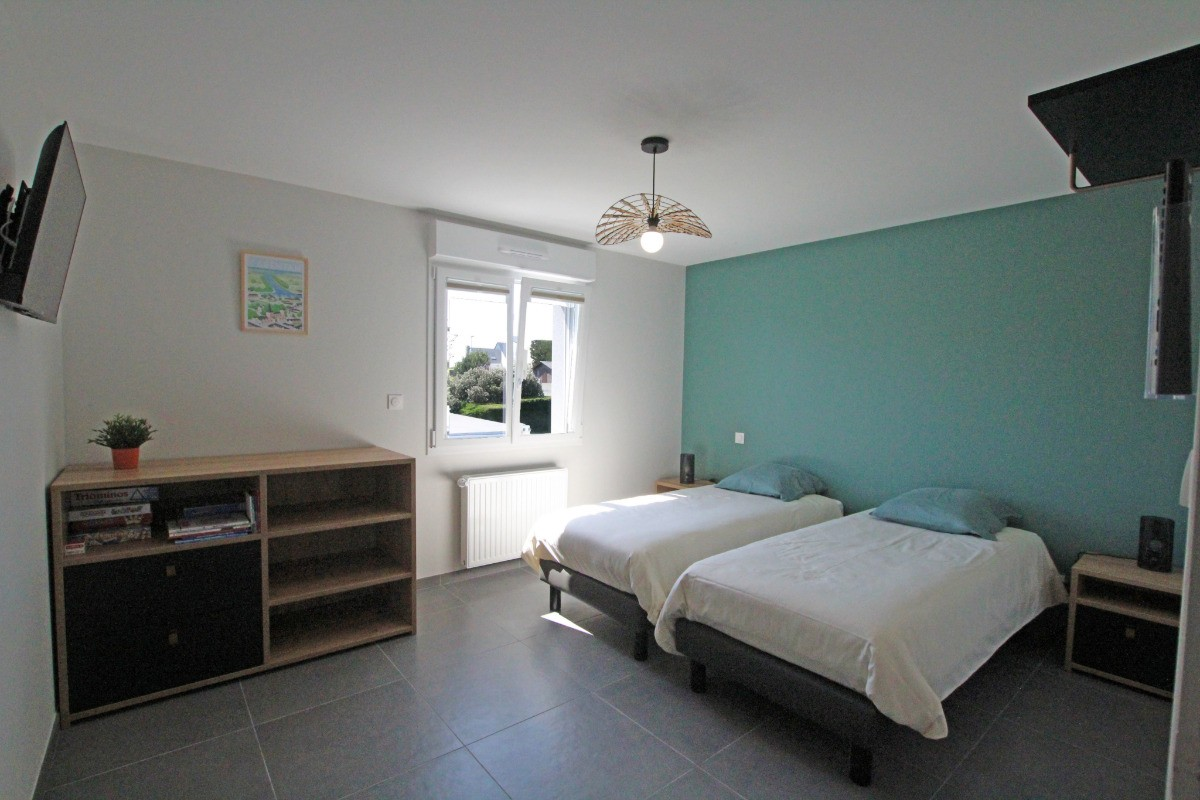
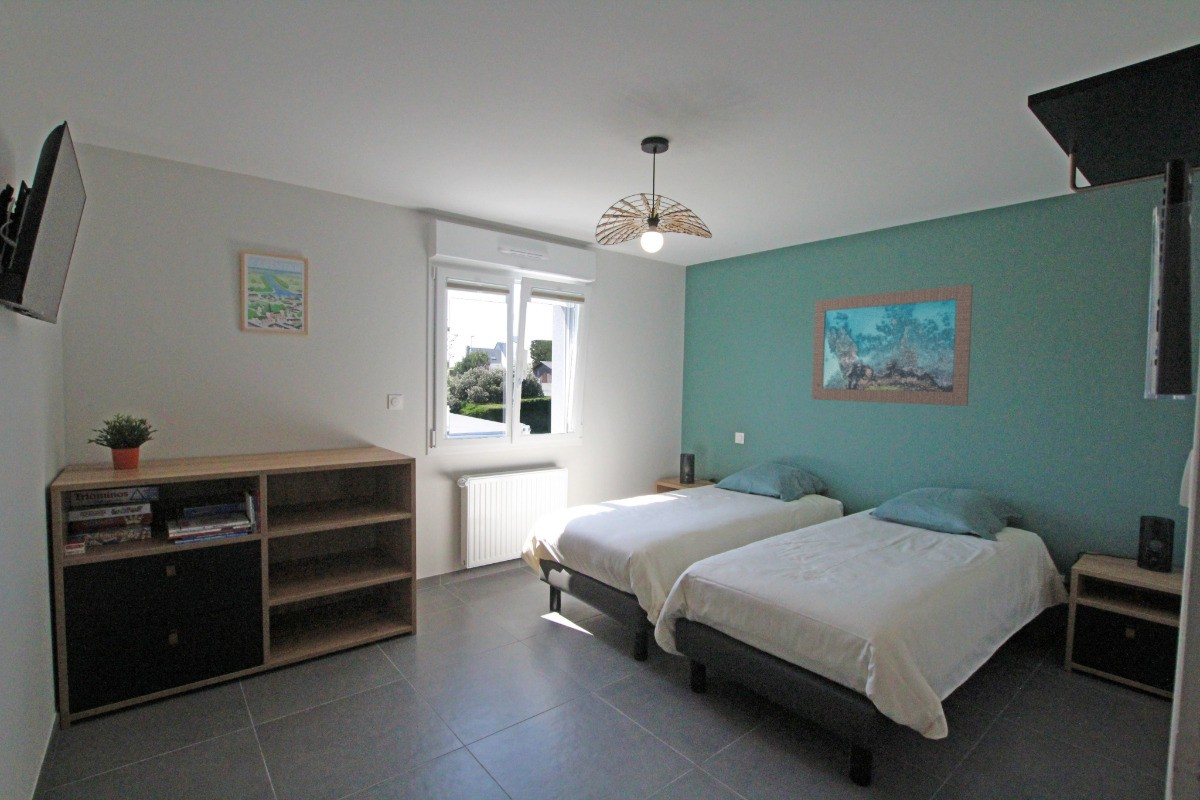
+ wall art [811,284,974,407]
